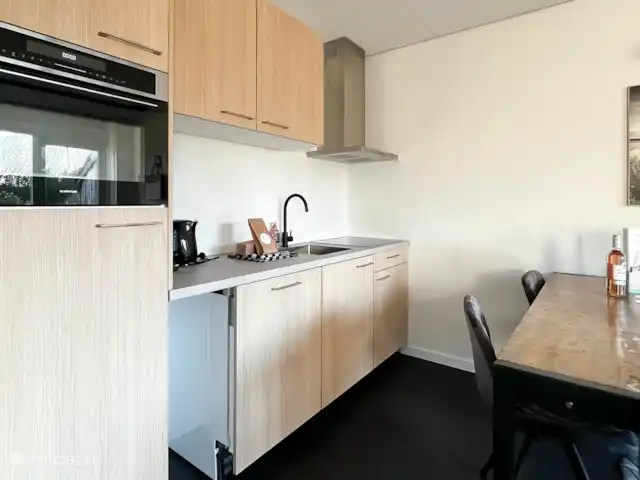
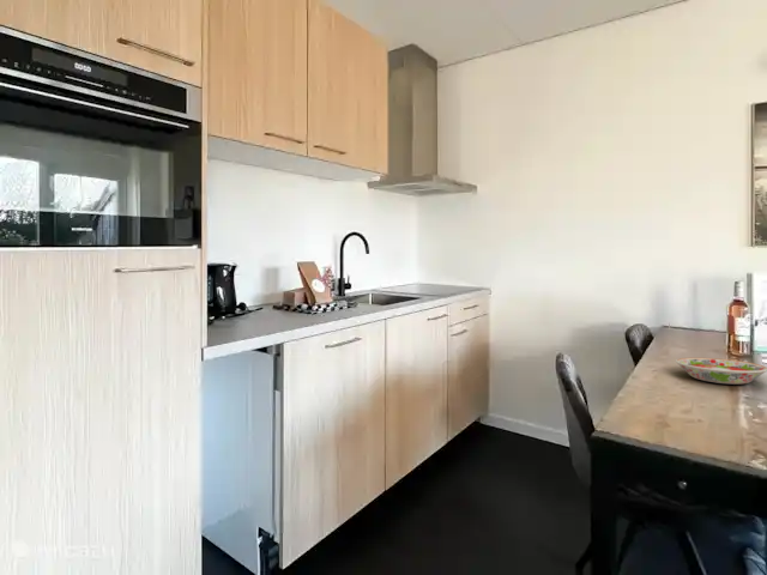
+ bowl [675,357,767,386]
